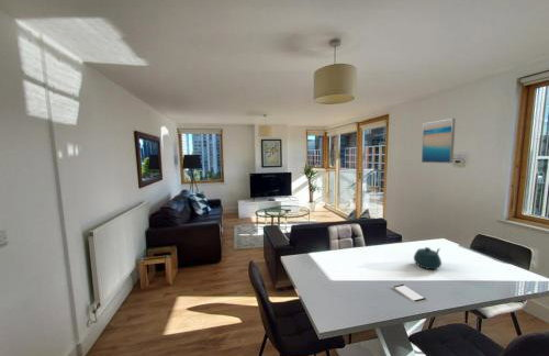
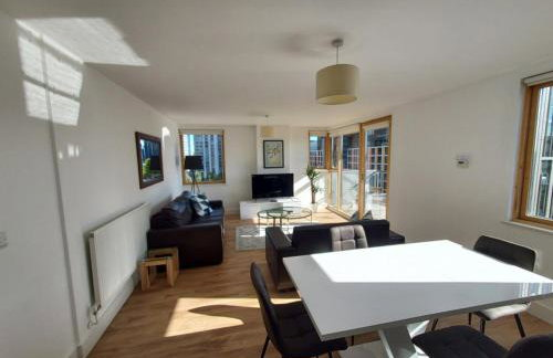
- smartphone [391,283,428,304]
- wall art [421,118,457,164]
- teapot [413,246,442,270]
